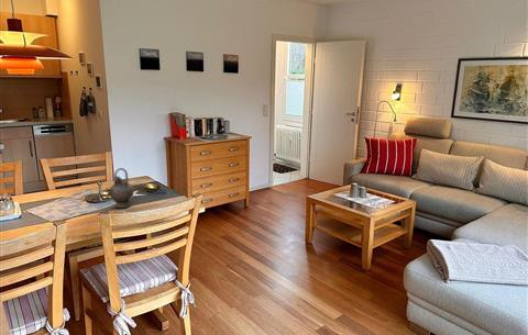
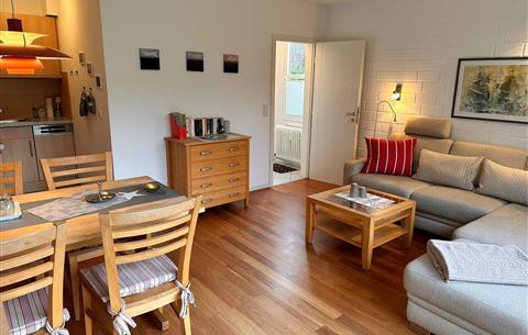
- teapot [105,167,135,209]
